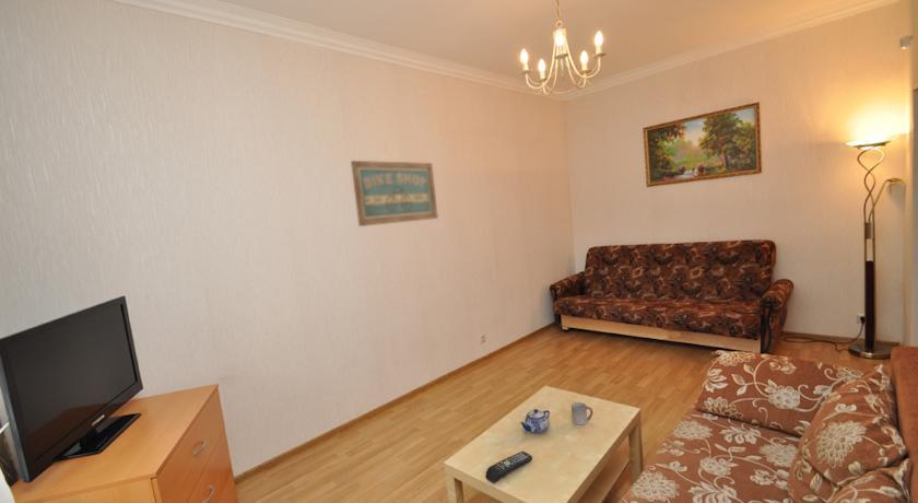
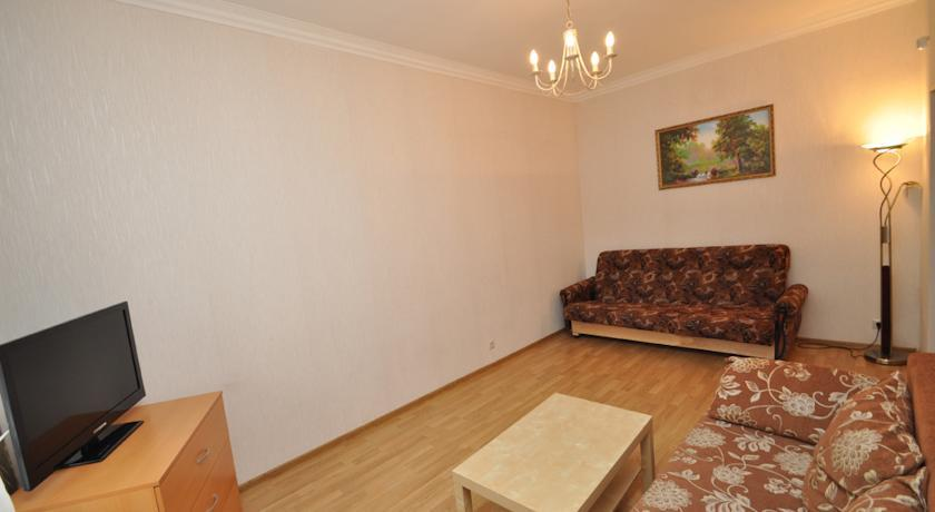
- cup [570,401,593,425]
- remote control [485,451,533,484]
- teapot [519,408,551,434]
- wall art [350,160,439,227]
